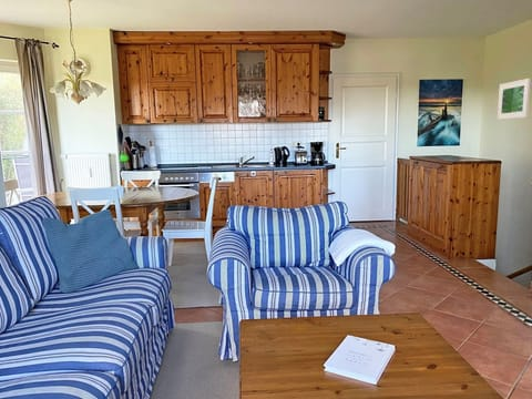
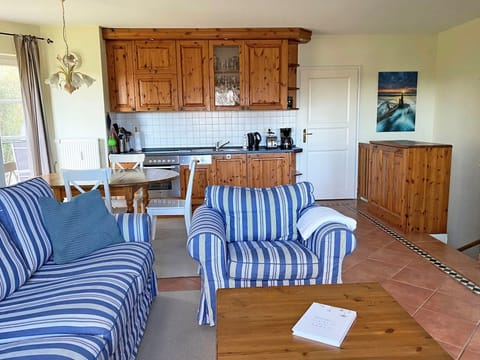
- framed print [497,78,532,121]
